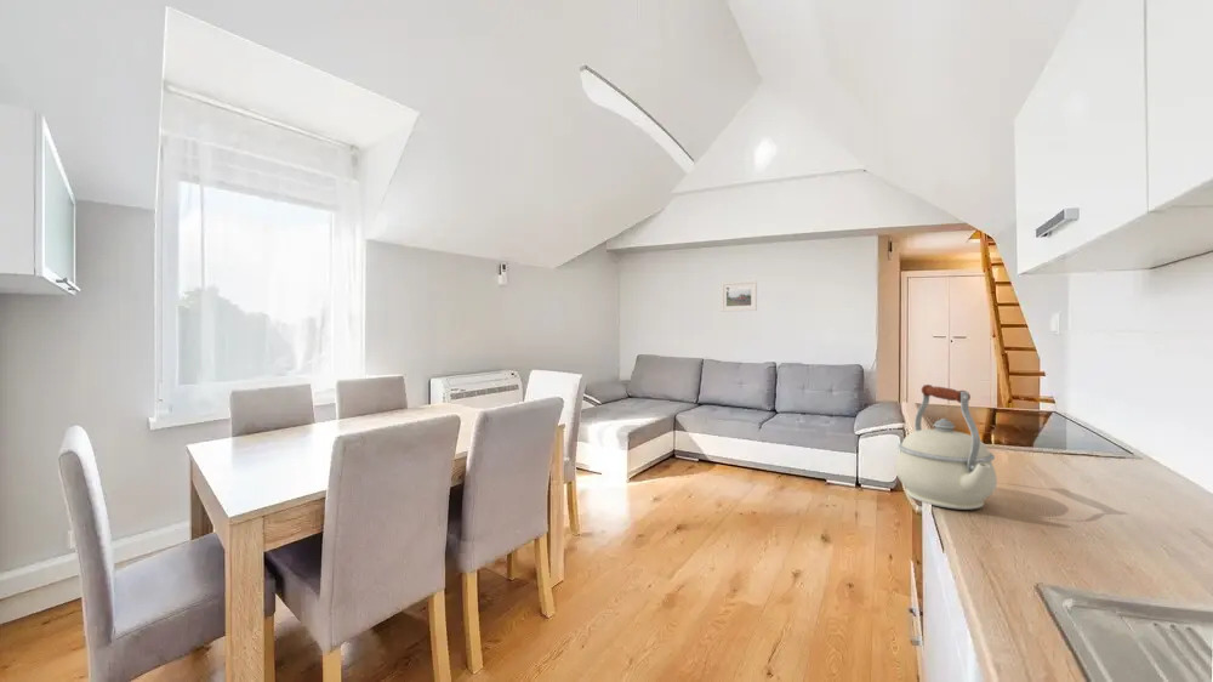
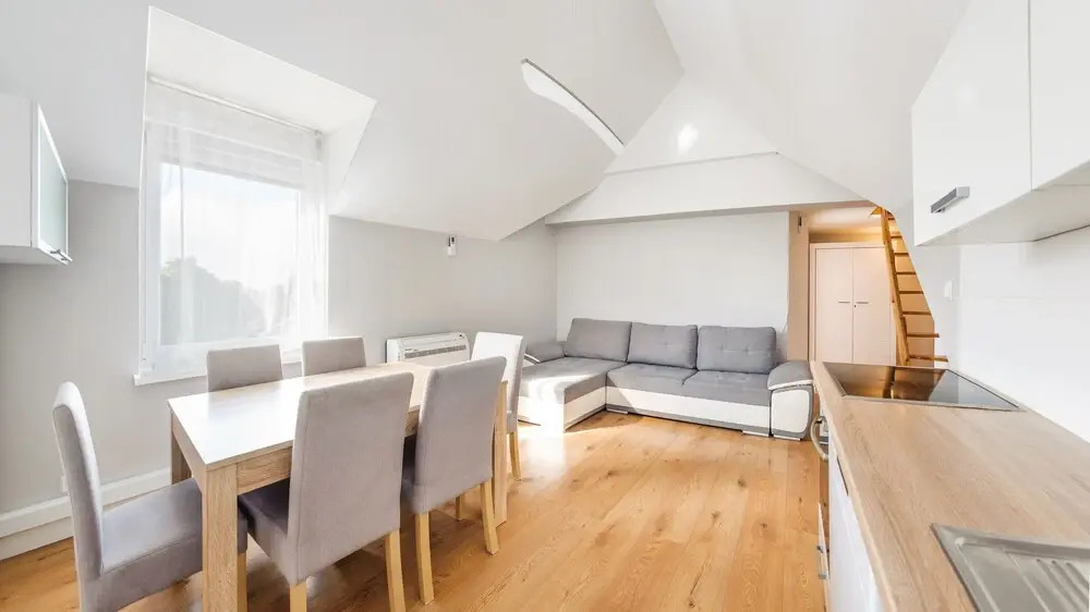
- kettle [895,383,998,511]
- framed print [721,279,758,313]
